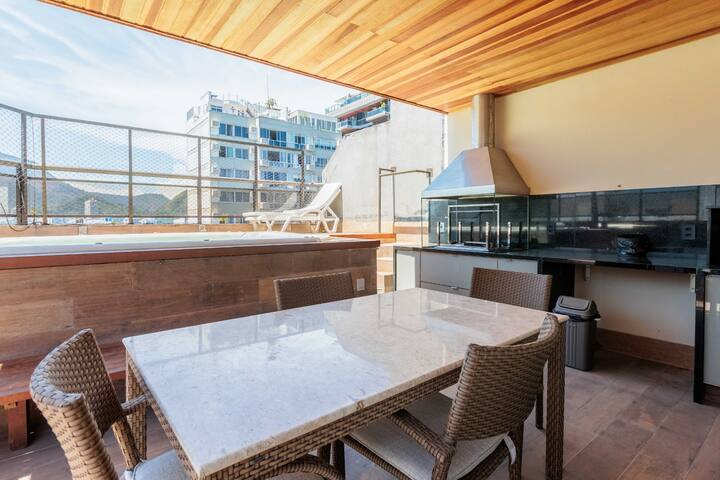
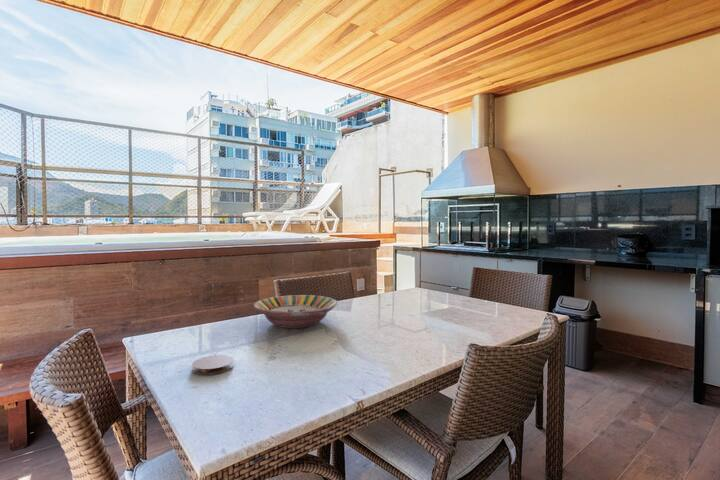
+ coaster [191,354,235,376]
+ serving bowl [253,294,339,329]
